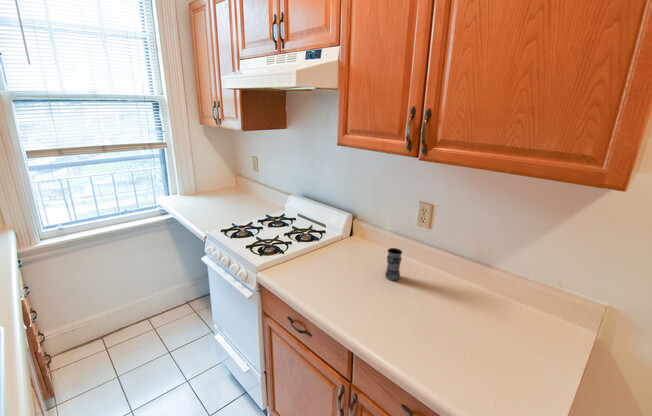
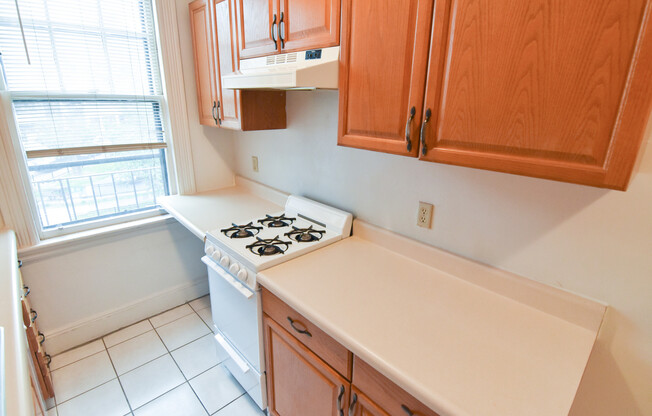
- jar [384,247,403,281]
